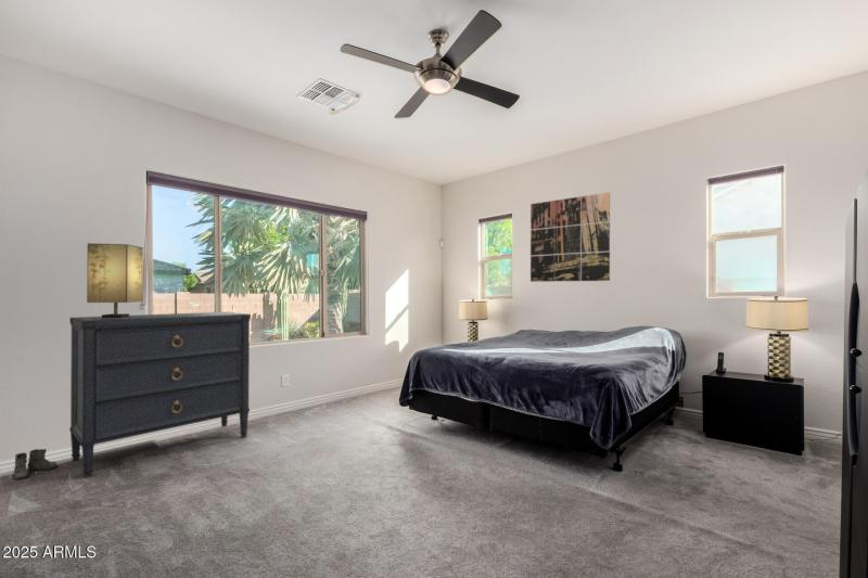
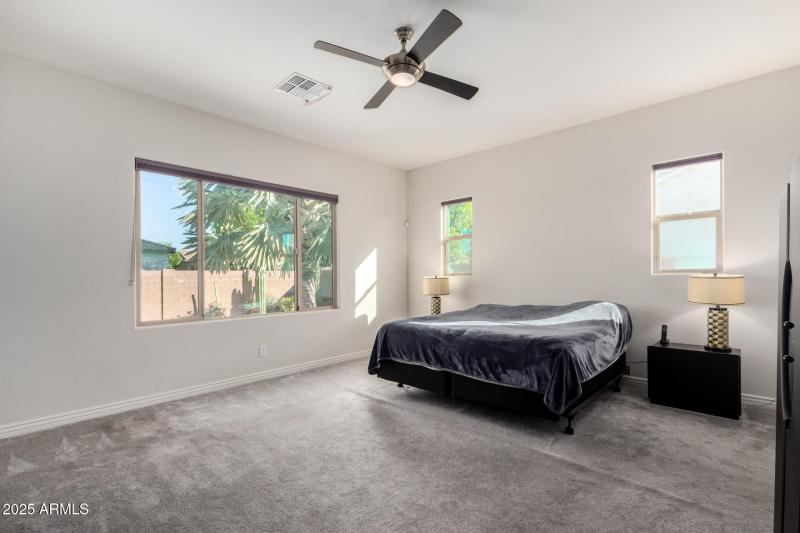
- dresser [68,311,252,479]
- table lamp [86,242,144,318]
- wall art [529,191,611,283]
- boots [2,448,59,480]
